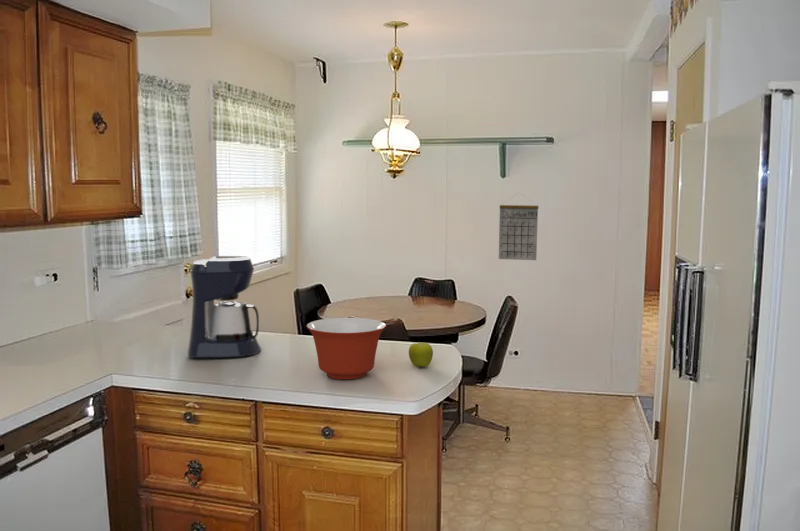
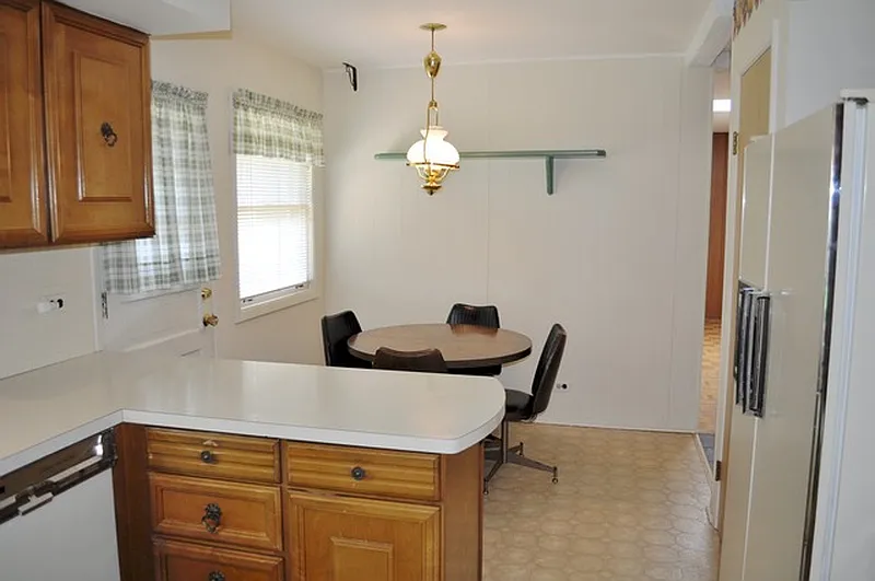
- mixing bowl [306,317,387,380]
- fruit [408,341,434,368]
- coffee maker [187,255,262,359]
- calendar [498,193,539,261]
